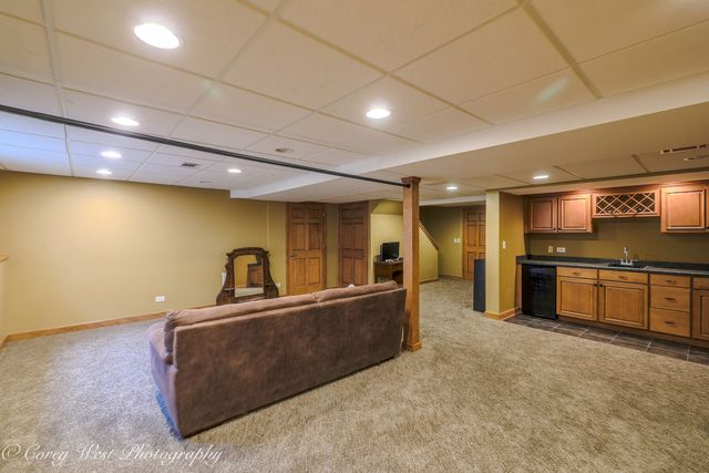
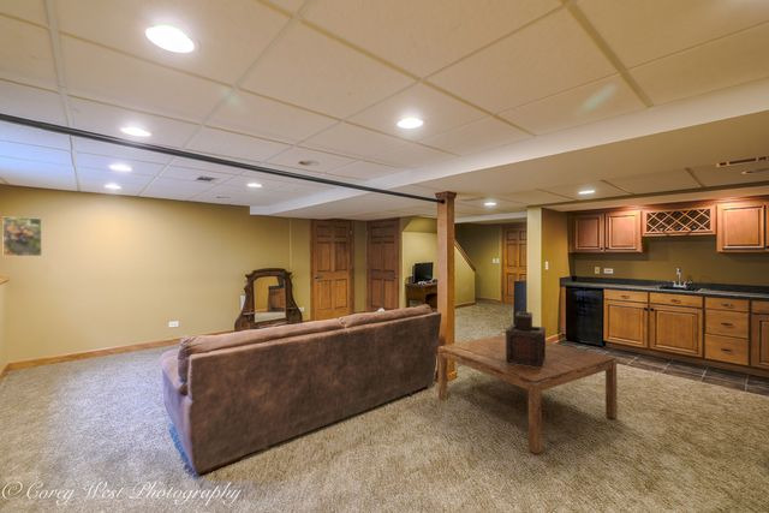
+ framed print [1,215,43,257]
+ coffee table [437,334,619,455]
+ wooden crate [505,310,547,369]
